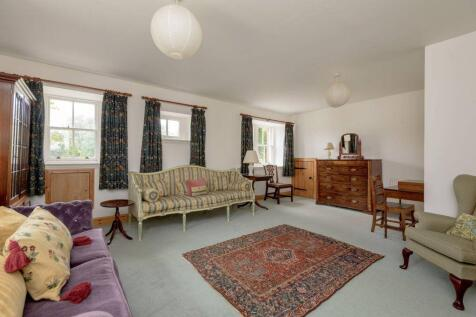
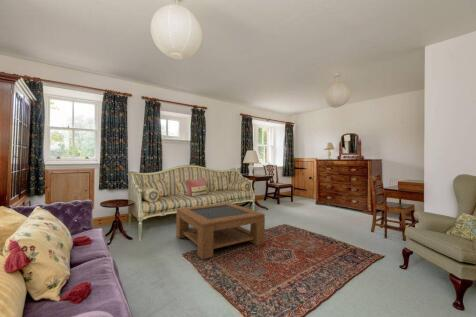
+ coffee table [175,202,266,261]
